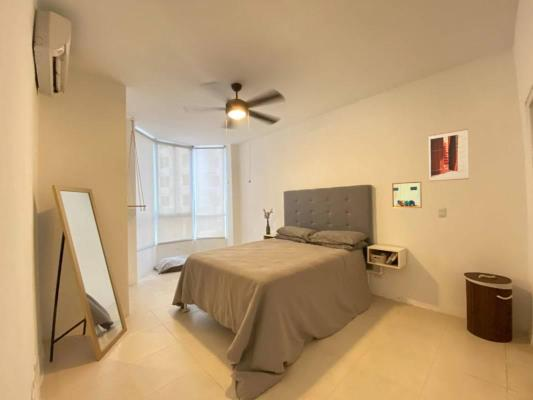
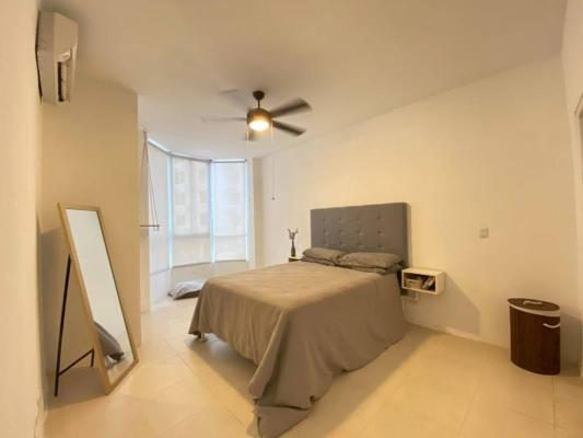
- wall art [391,181,423,209]
- wall art [427,128,470,182]
